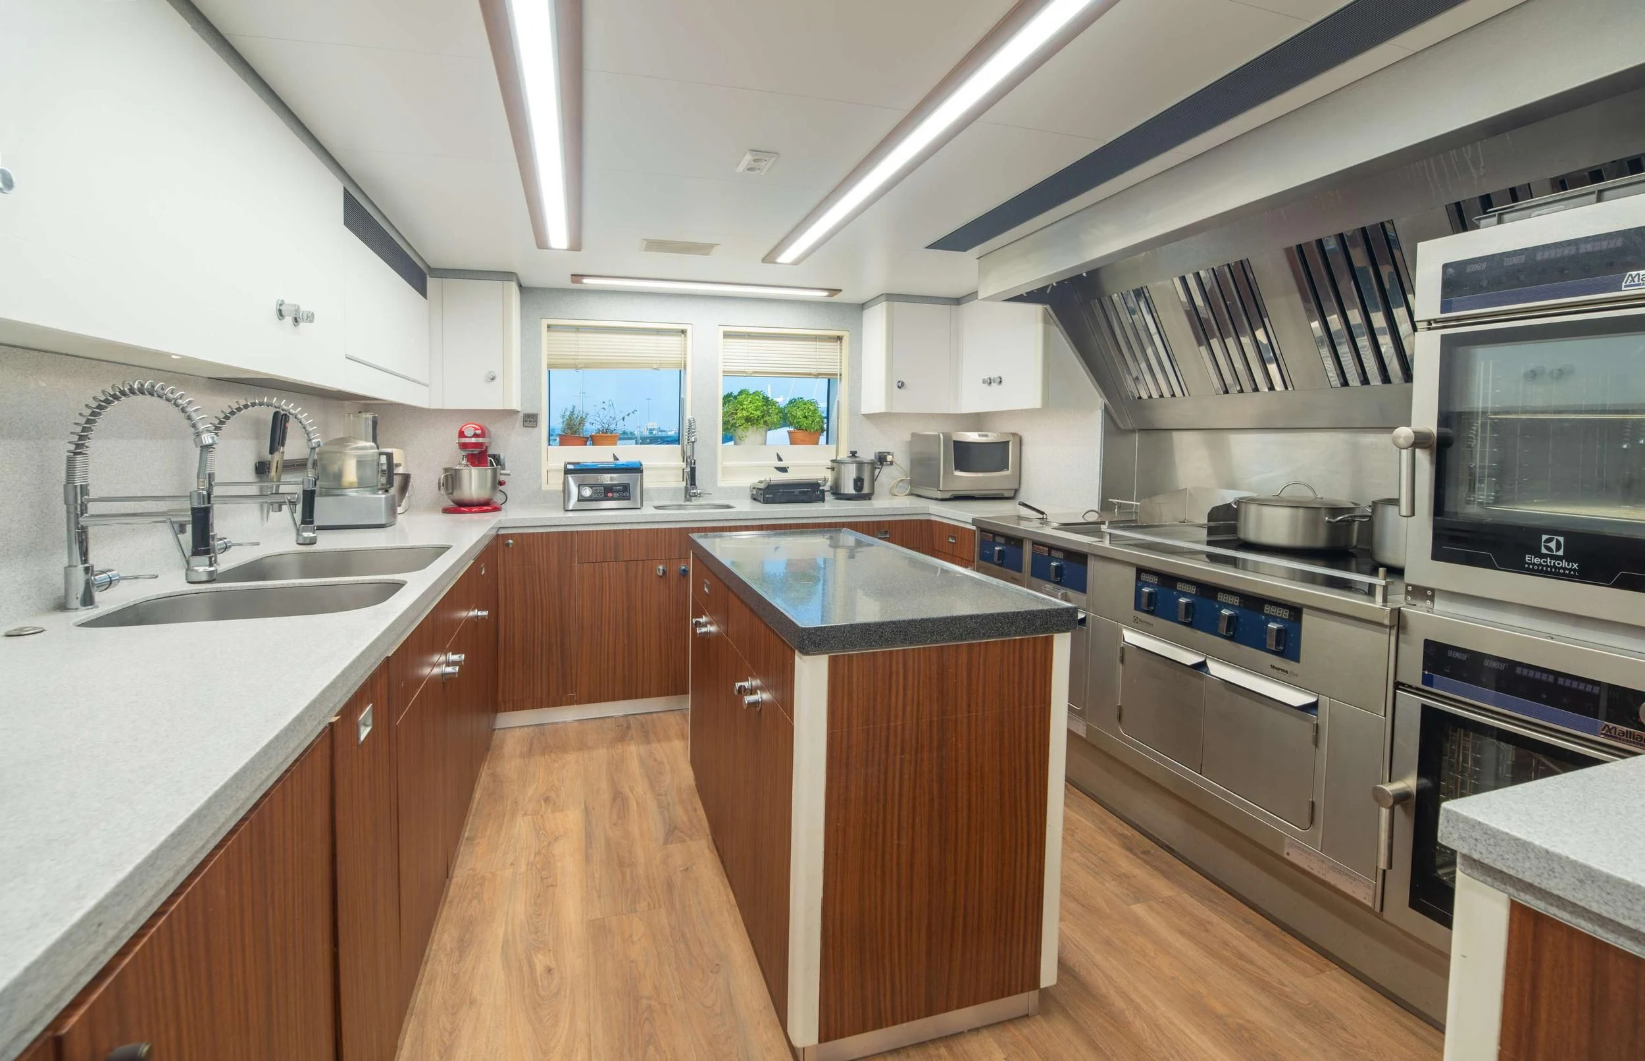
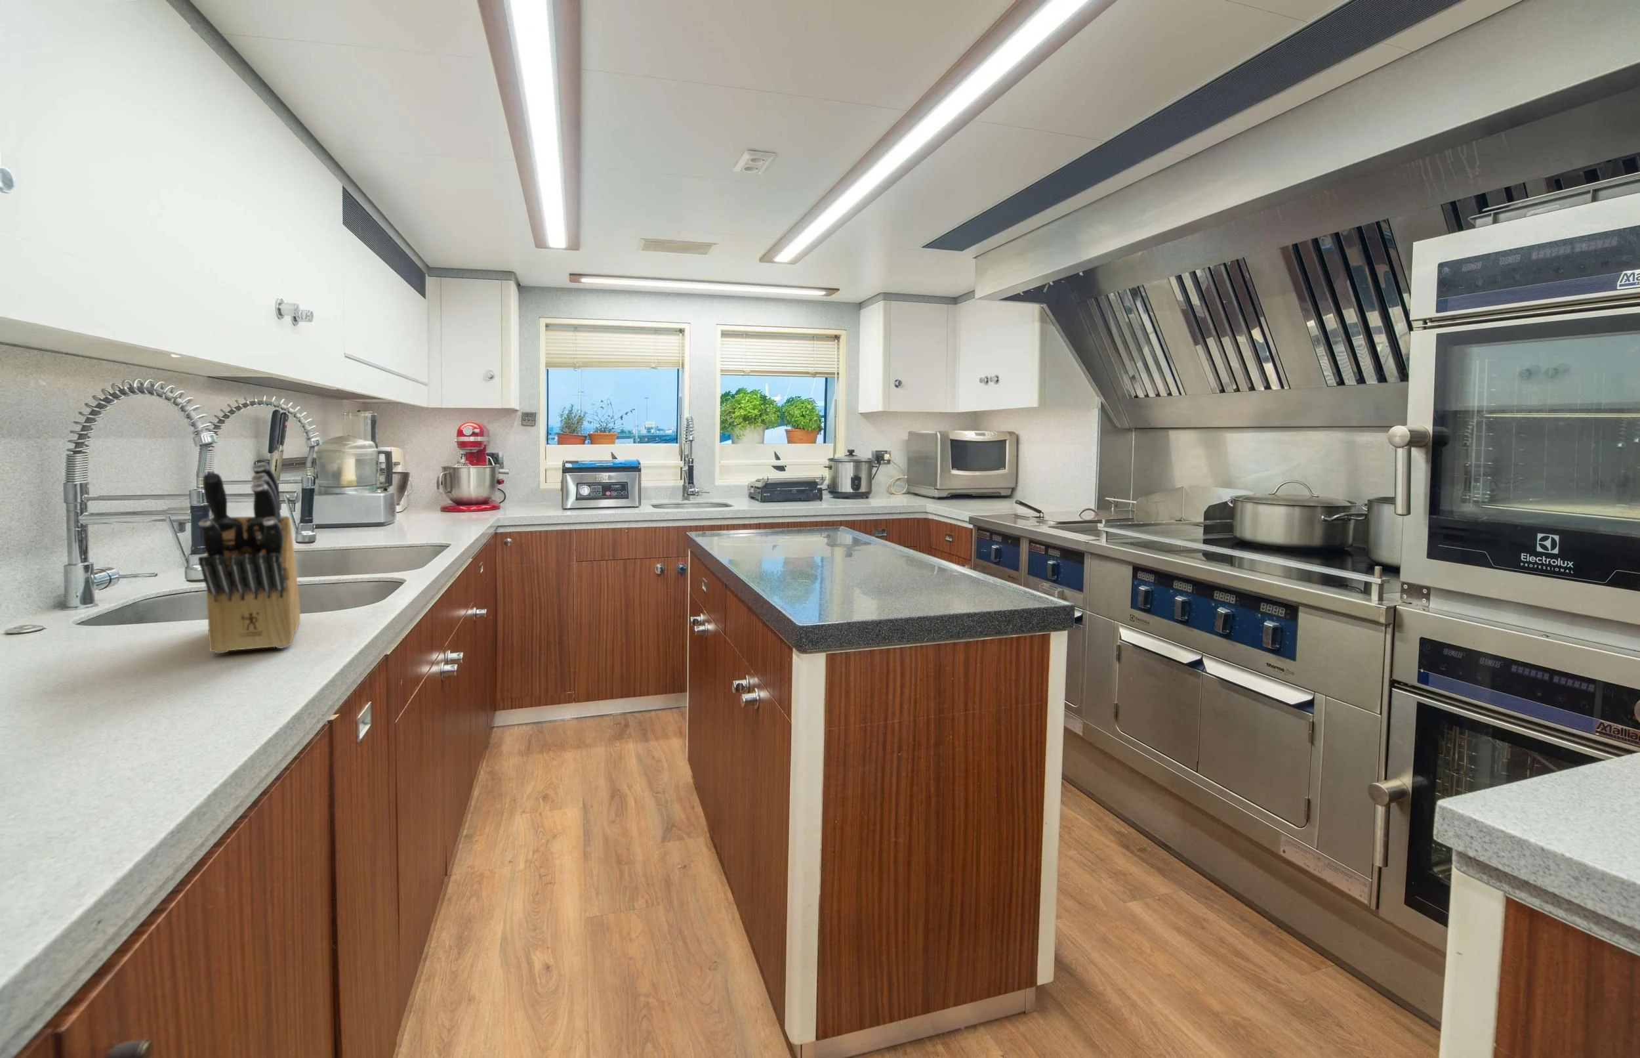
+ knife block [197,461,301,654]
